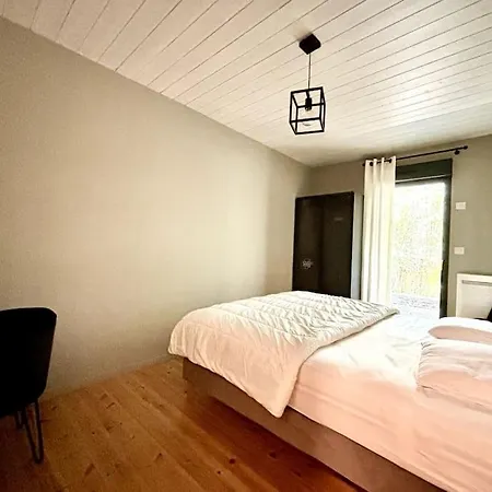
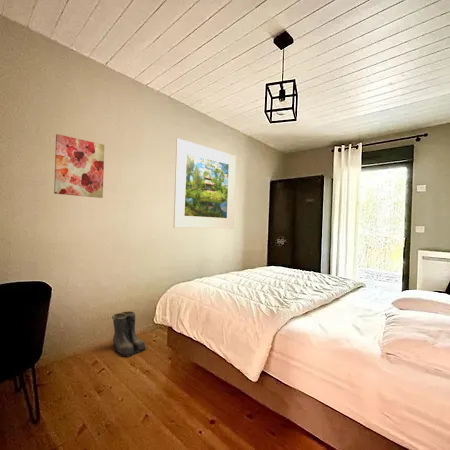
+ boots [111,310,148,357]
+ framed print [172,138,237,230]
+ wall art [53,133,105,199]
